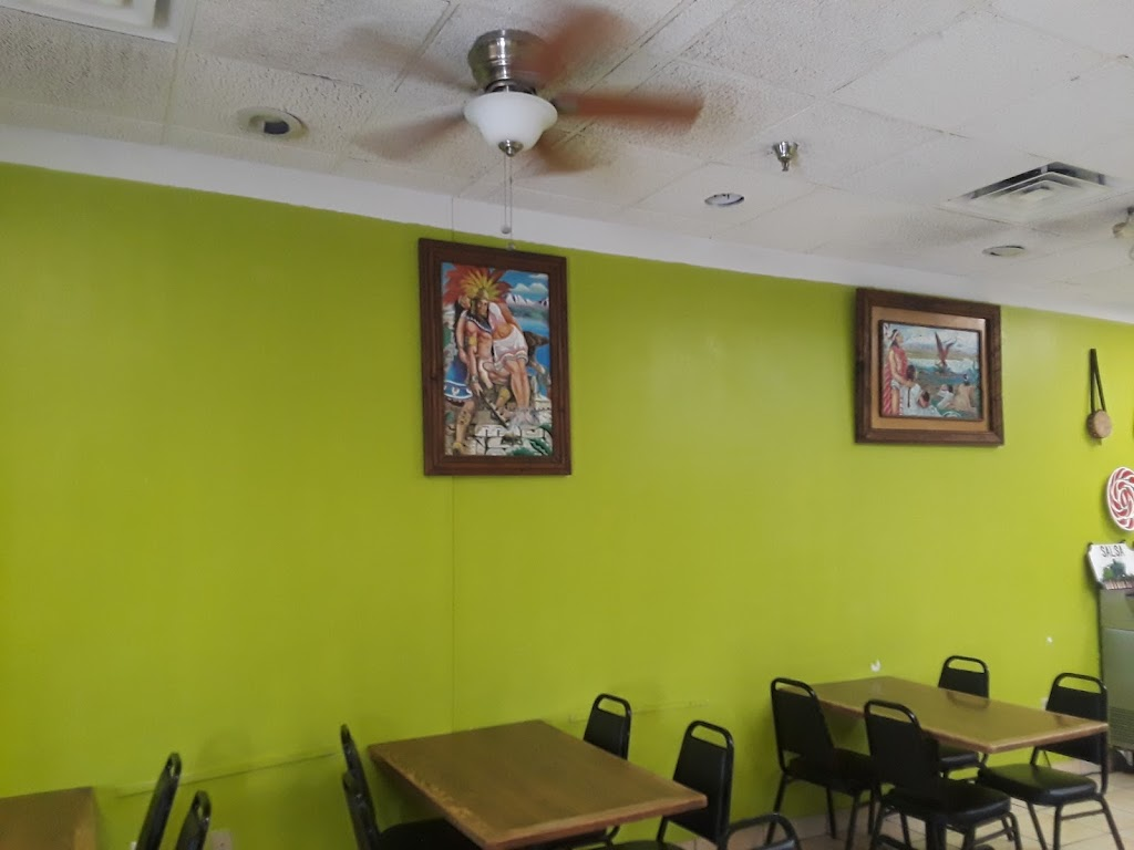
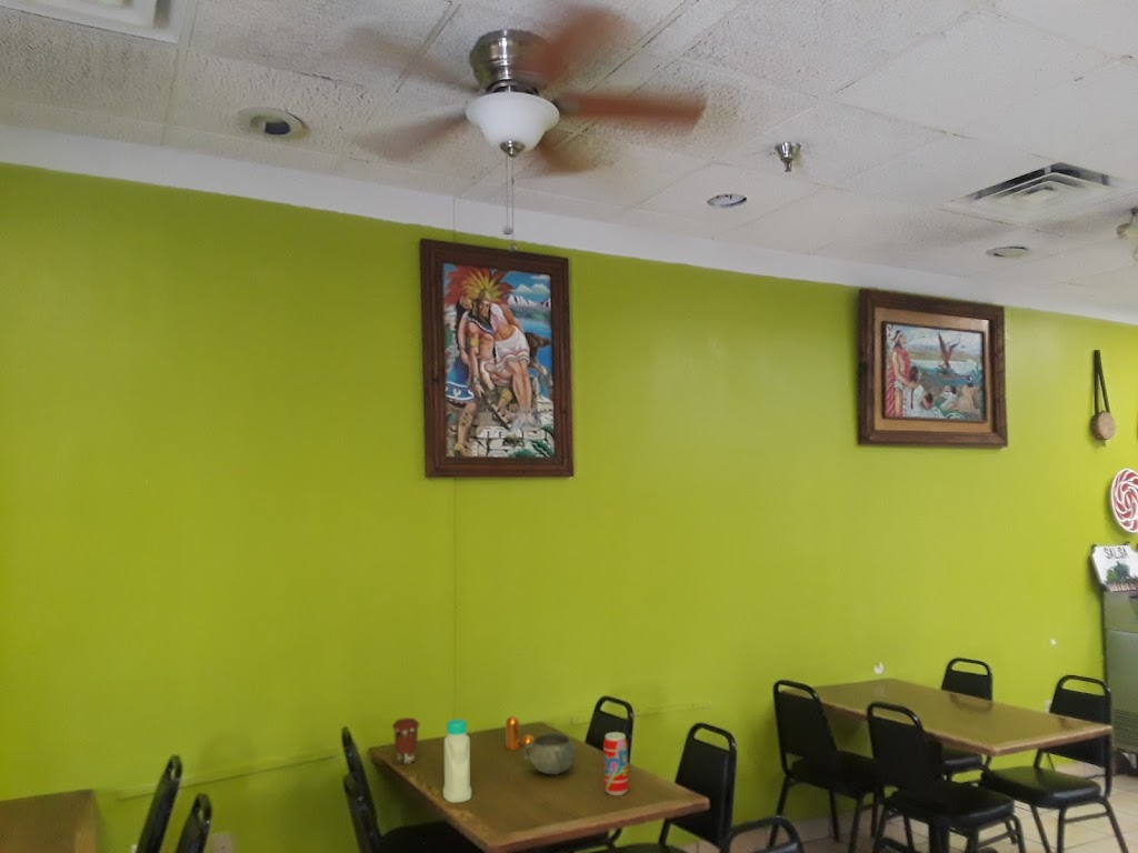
+ decorative bowl [522,732,577,775]
+ beverage can [602,731,629,796]
+ pepper shaker [505,715,535,751]
+ coffee cup [391,716,421,765]
+ bottle [442,717,472,803]
